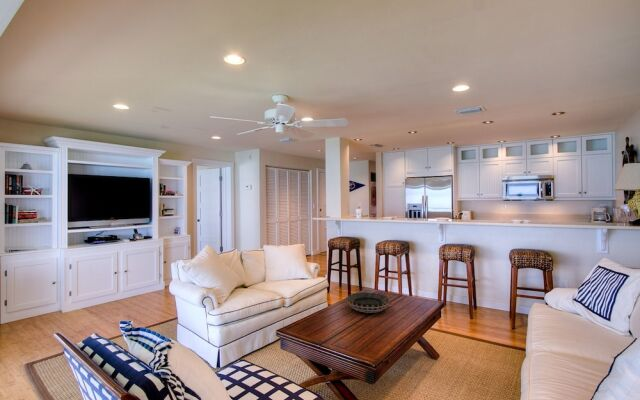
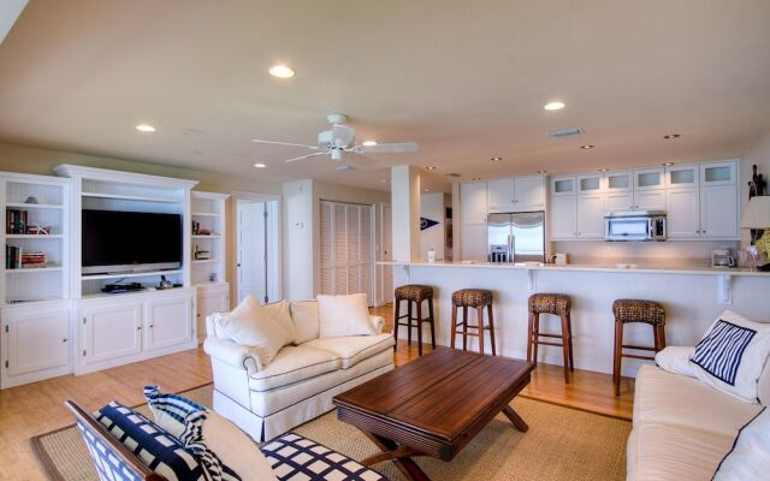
- decorative bowl [346,292,391,313]
